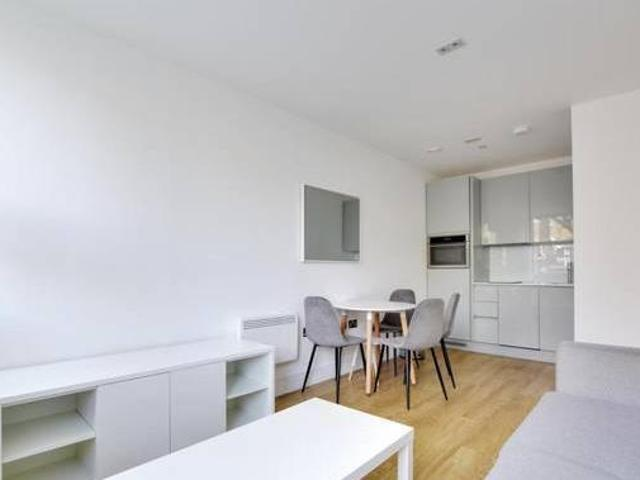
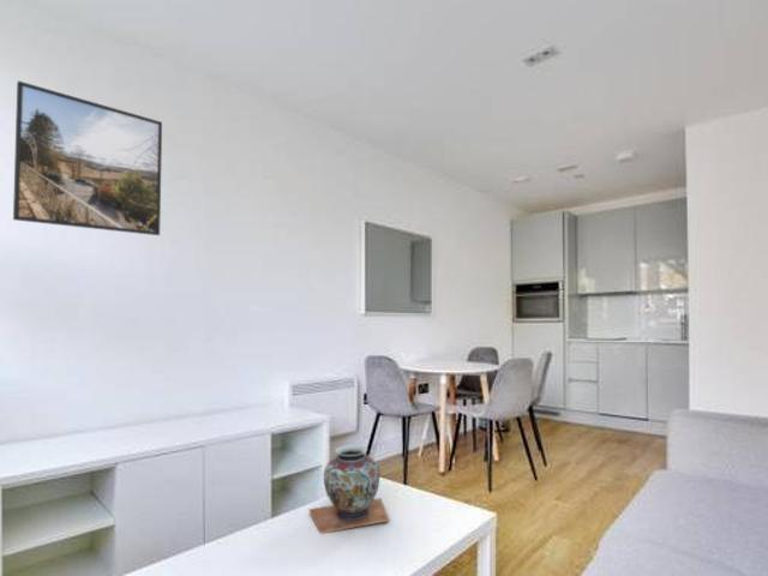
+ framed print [12,79,163,236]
+ decorative vase [307,443,390,535]
